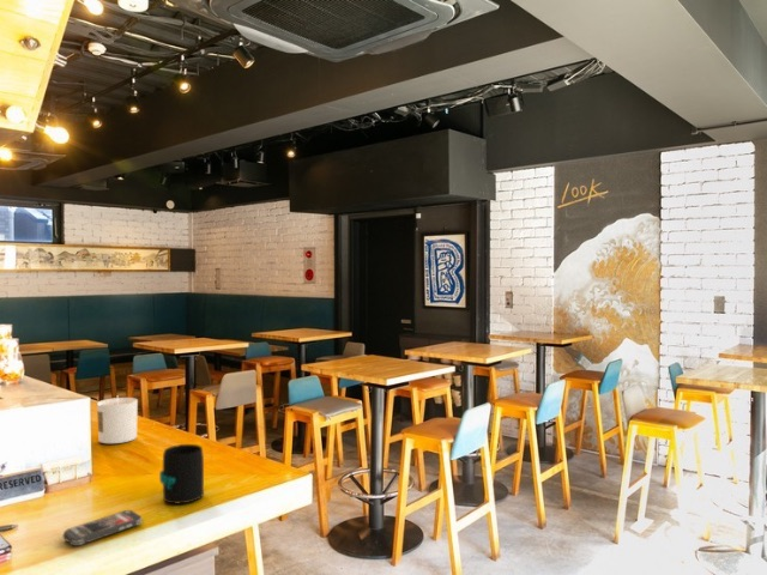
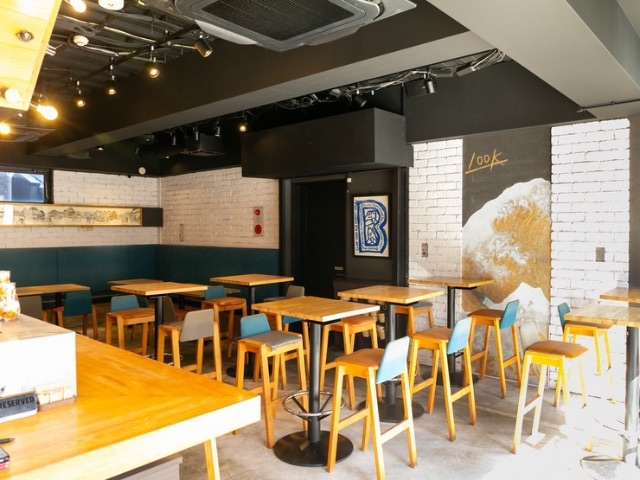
- candle [96,397,139,444]
- mug [158,443,205,506]
- smartphone [61,509,144,546]
